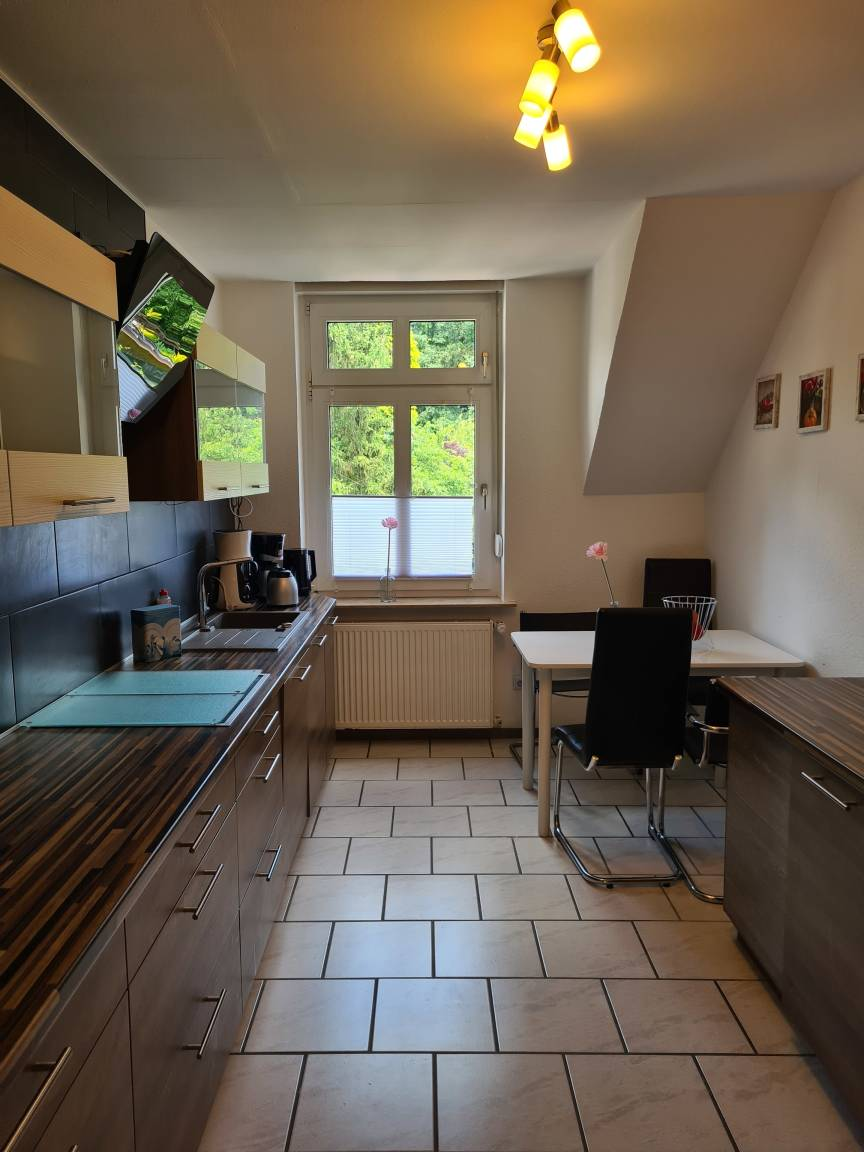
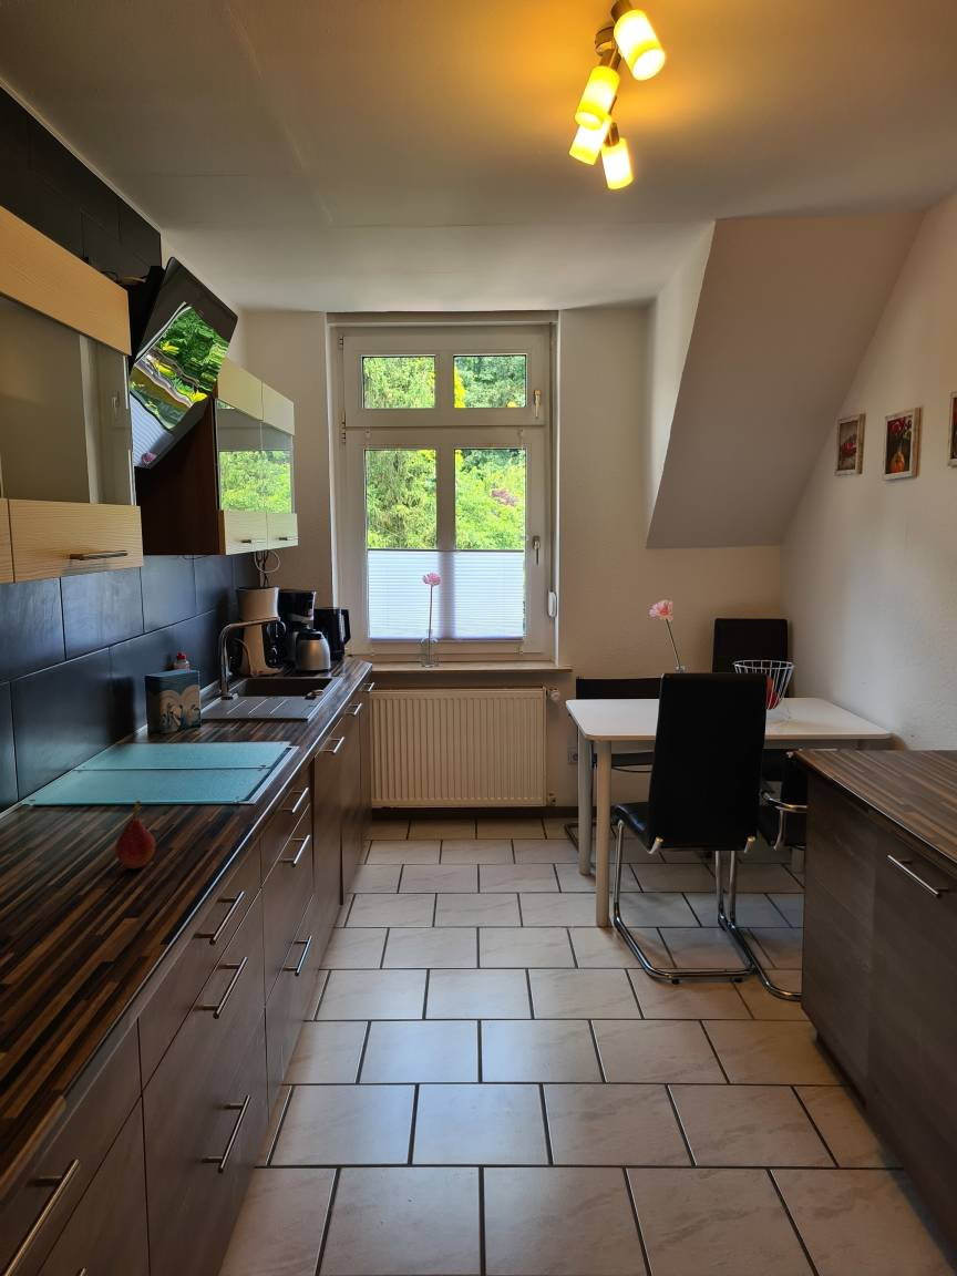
+ fruit [114,800,156,869]
